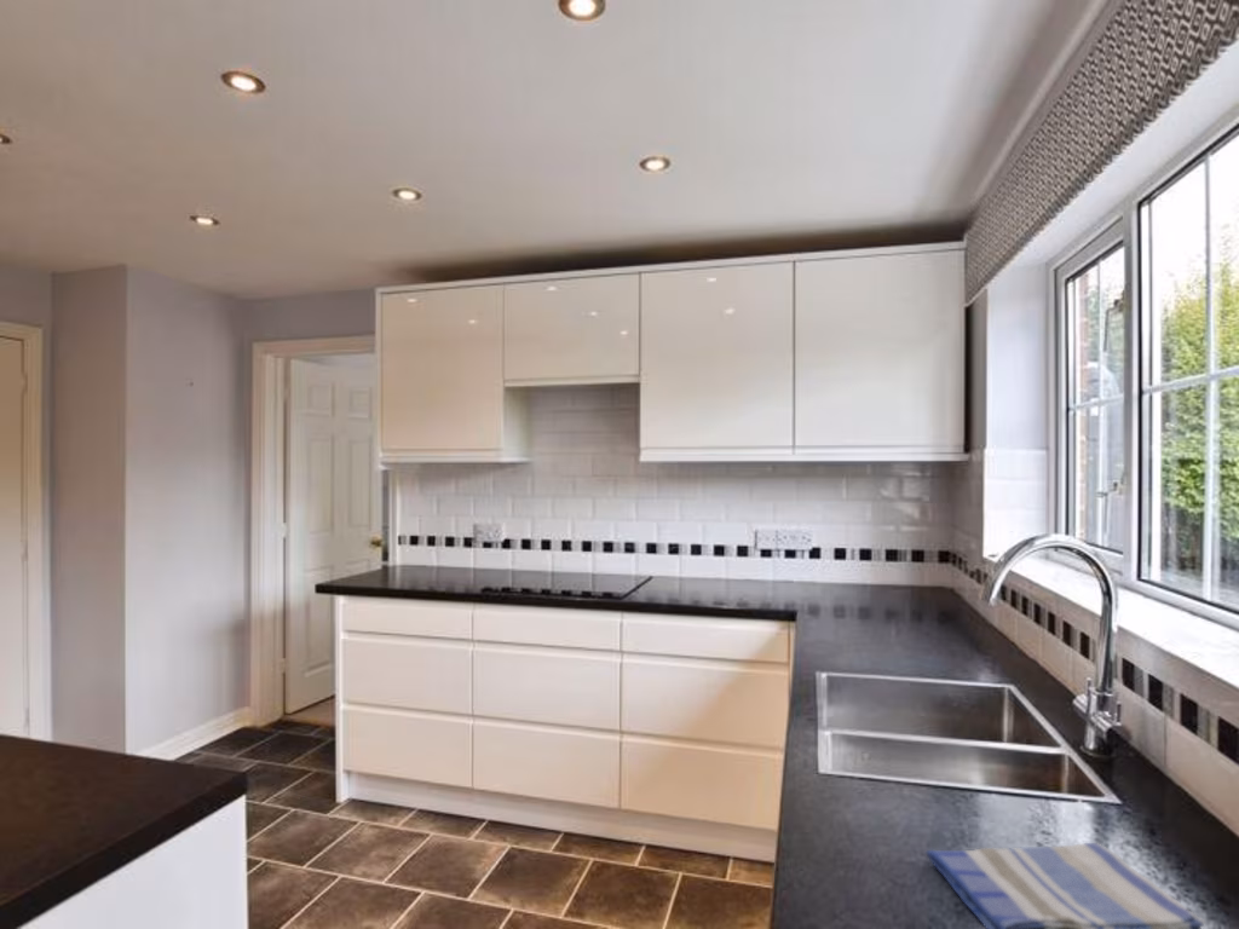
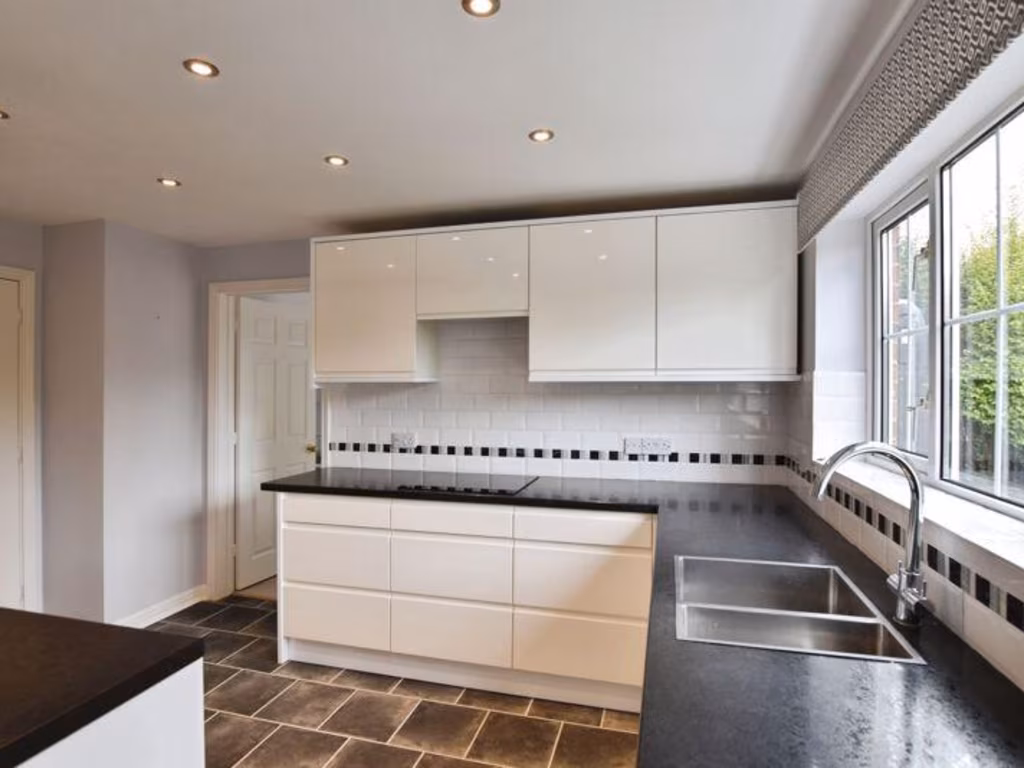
- dish towel [924,842,1205,929]
